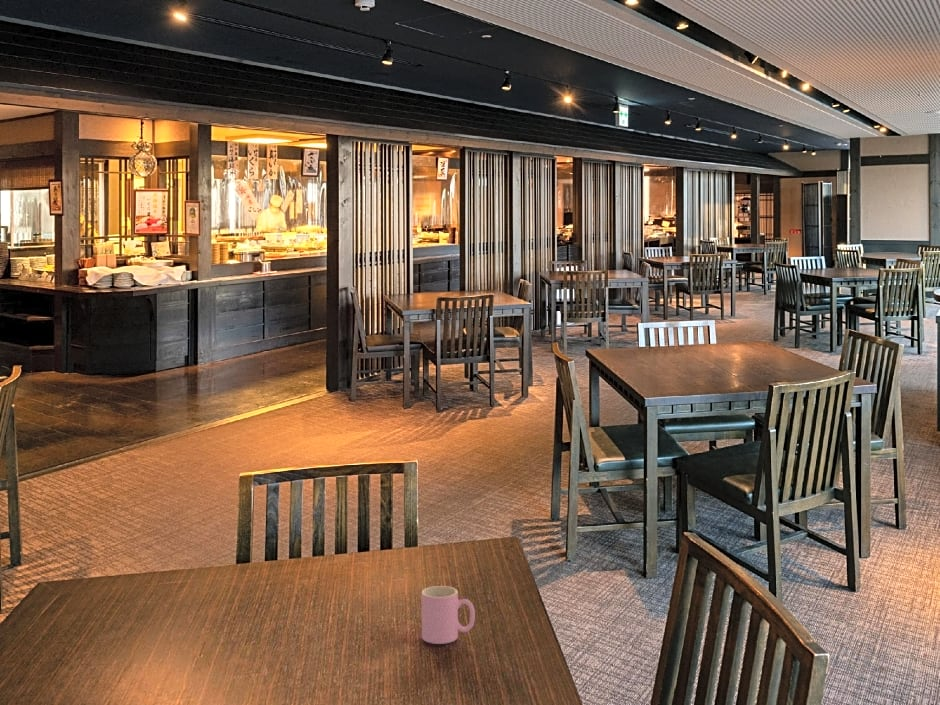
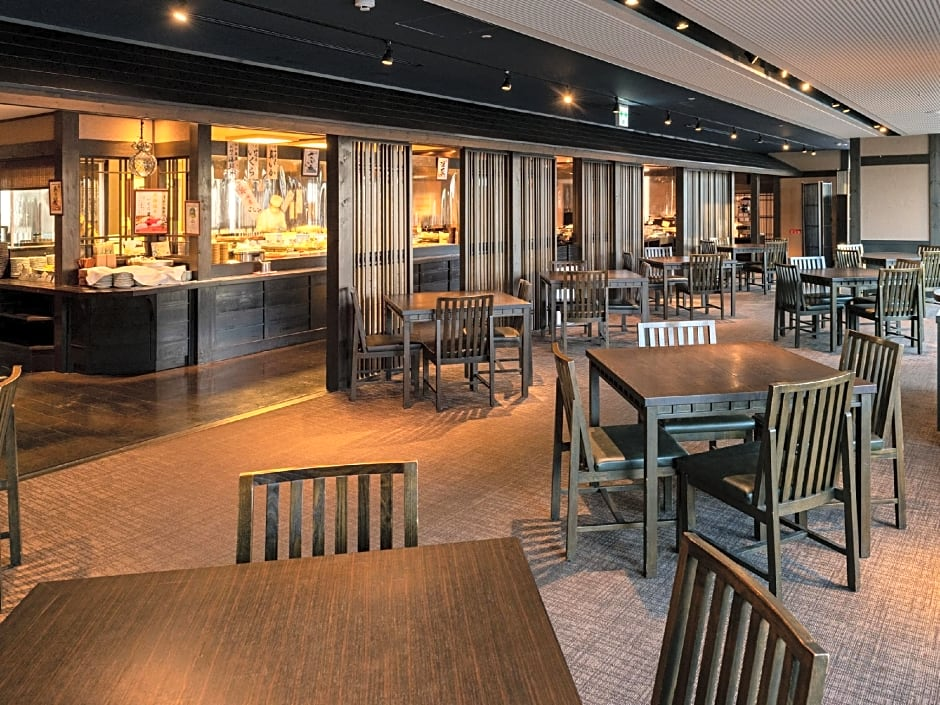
- cup [421,585,476,645]
